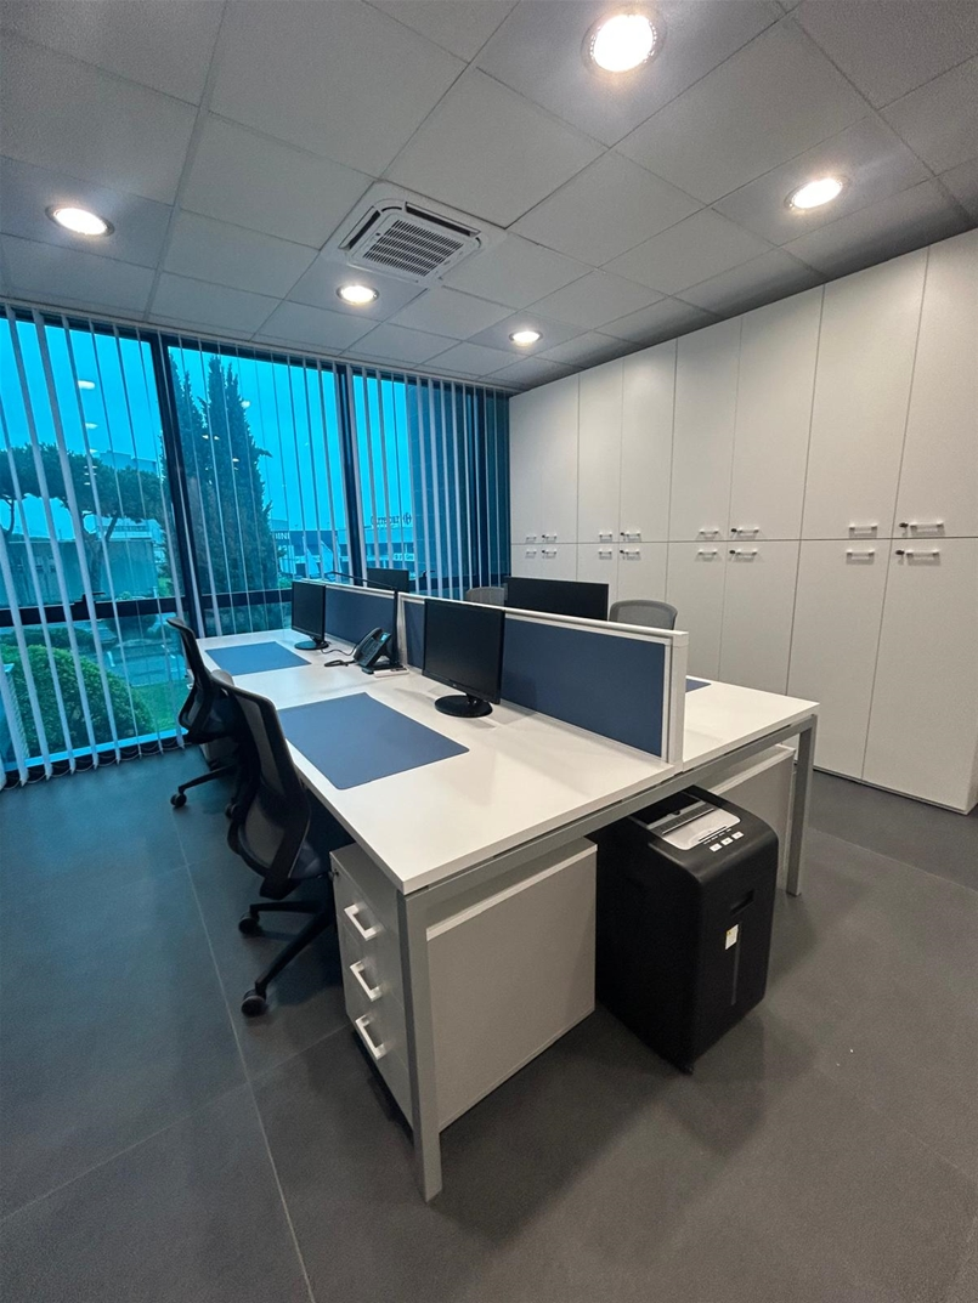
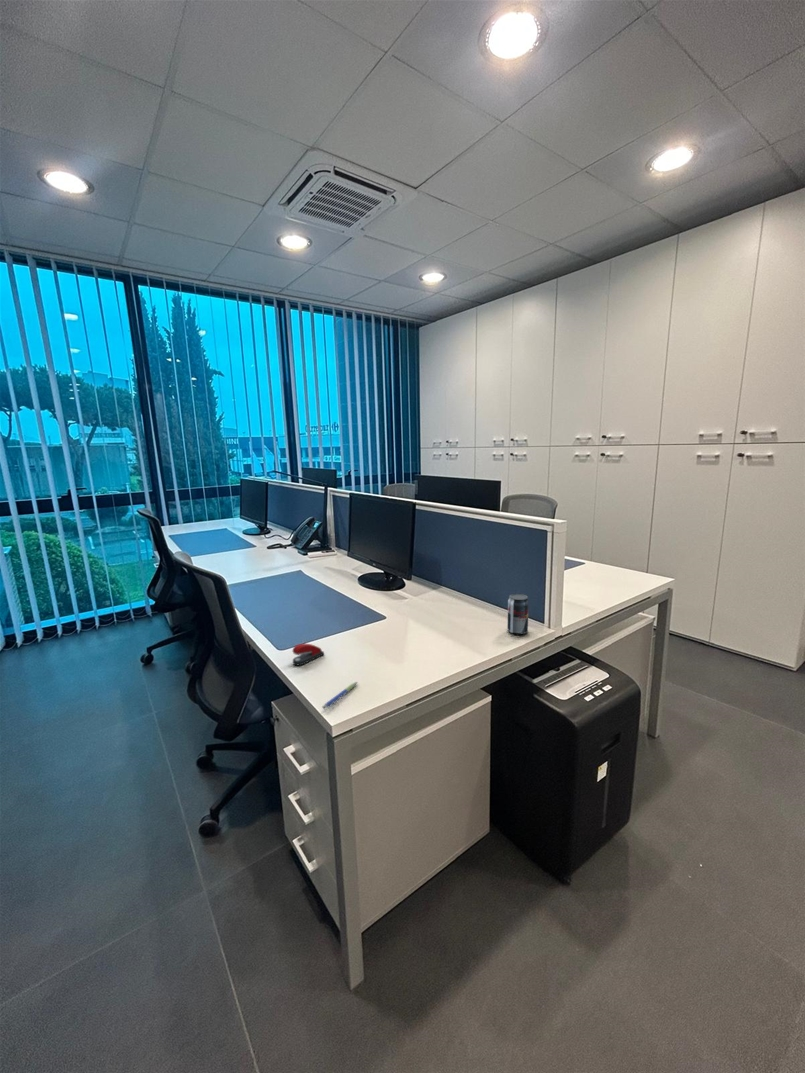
+ pen [322,681,358,710]
+ stapler [292,643,325,666]
+ beverage can [506,593,530,635]
